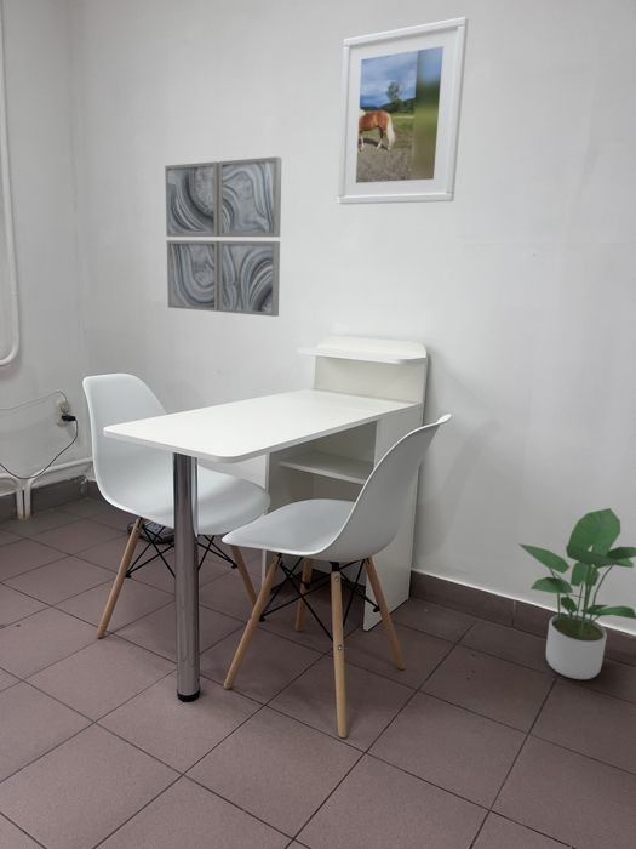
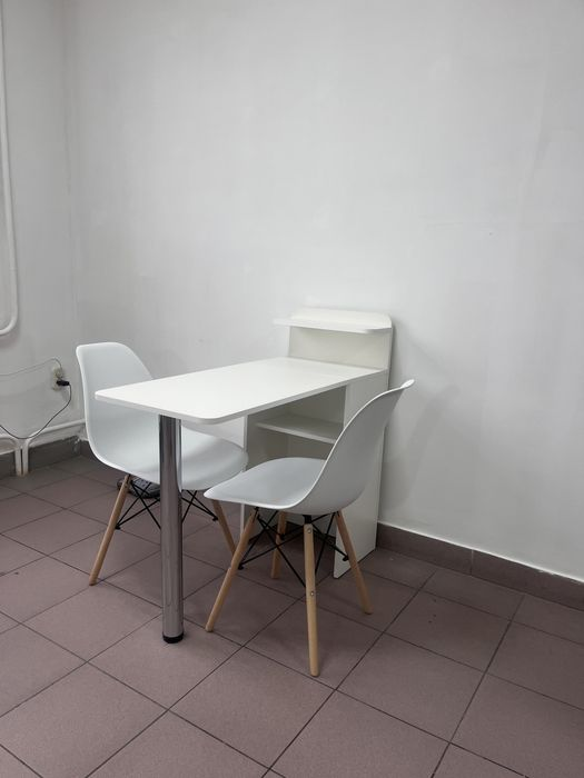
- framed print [337,16,469,206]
- potted plant [517,507,636,680]
- wall art [164,155,283,318]
